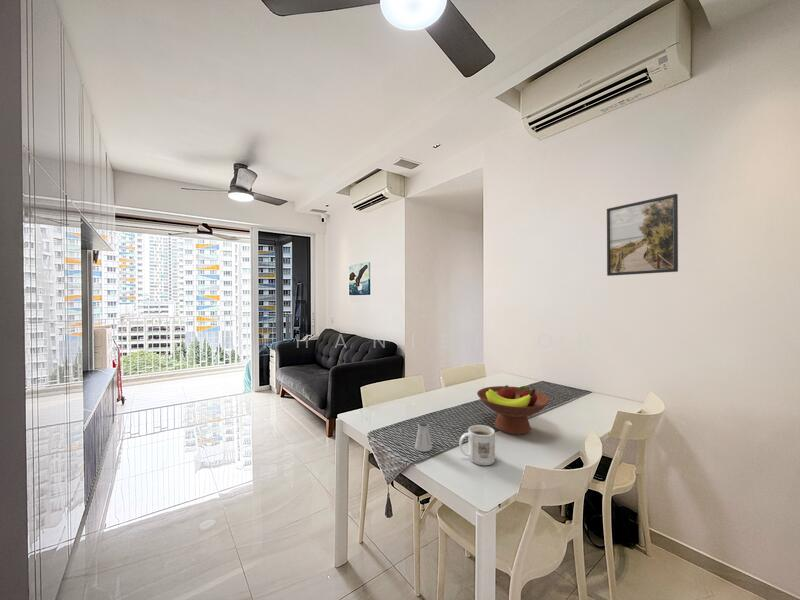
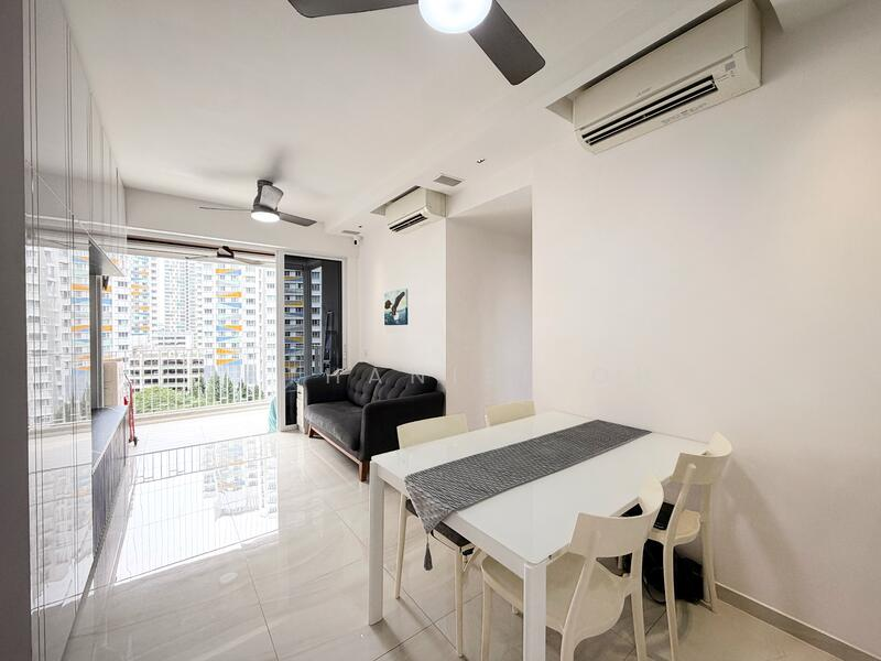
- mug [458,424,496,466]
- fruit bowl [476,384,551,436]
- saltshaker [414,420,433,453]
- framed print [606,193,679,277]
